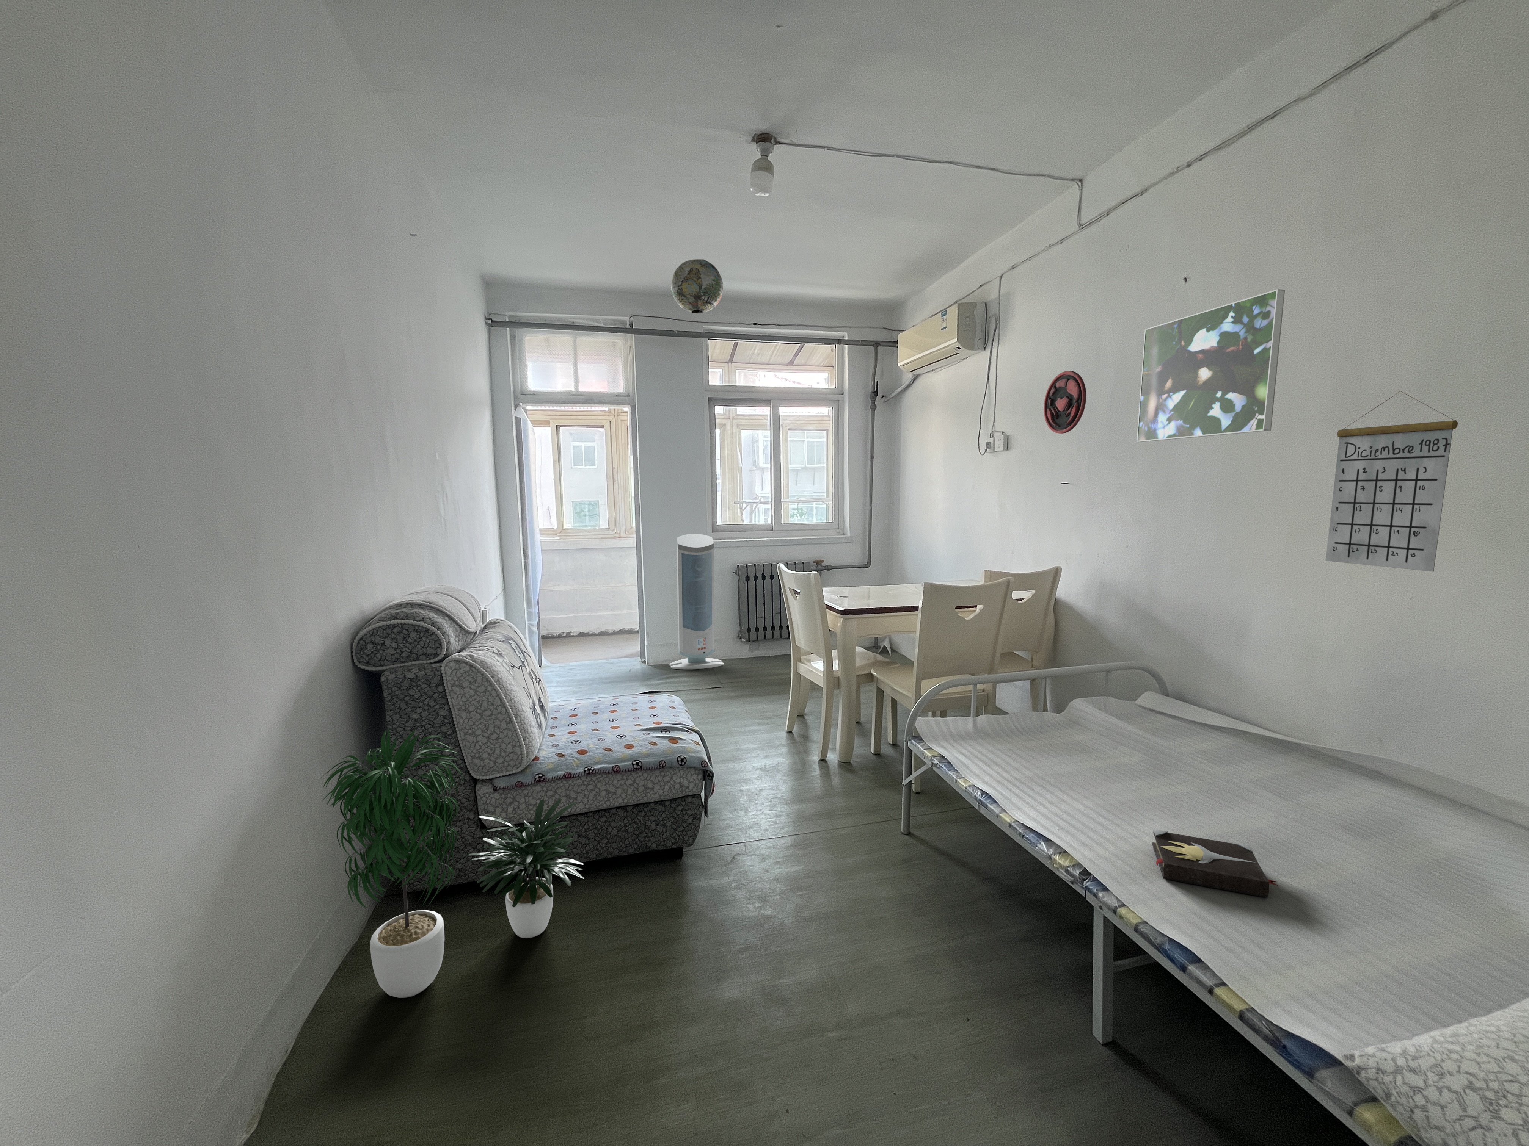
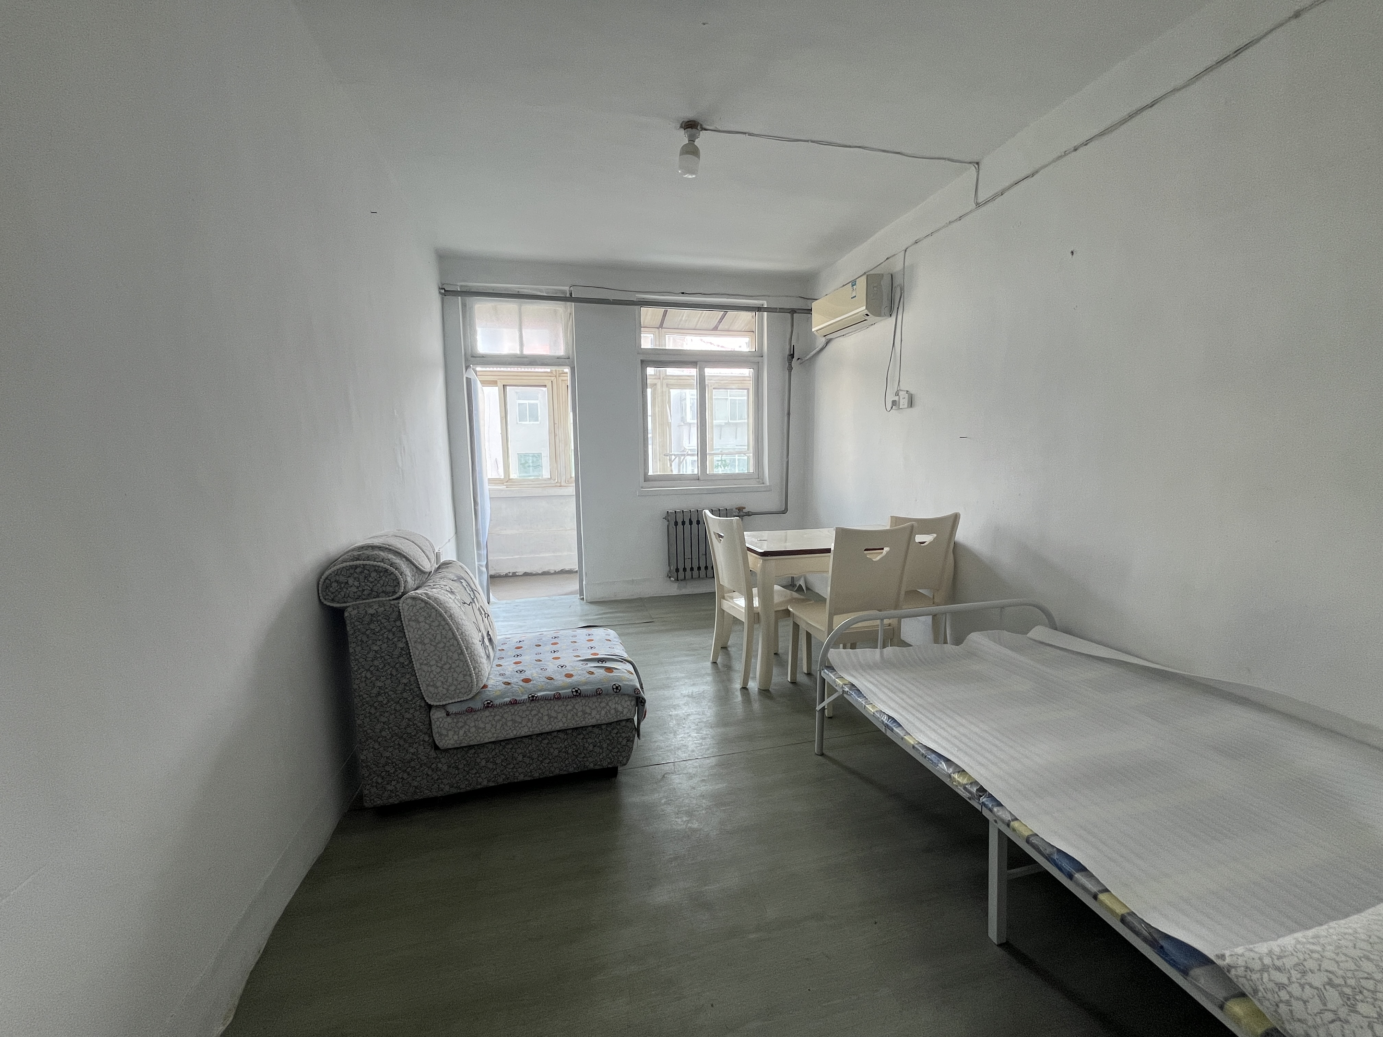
- decorative vase [671,259,724,314]
- plate [1044,371,1087,433]
- hardback book [1152,828,1279,898]
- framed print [1137,289,1285,442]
- calendar [1326,391,1458,572]
- potted plant [321,729,585,999]
- air purifier [669,533,724,671]
